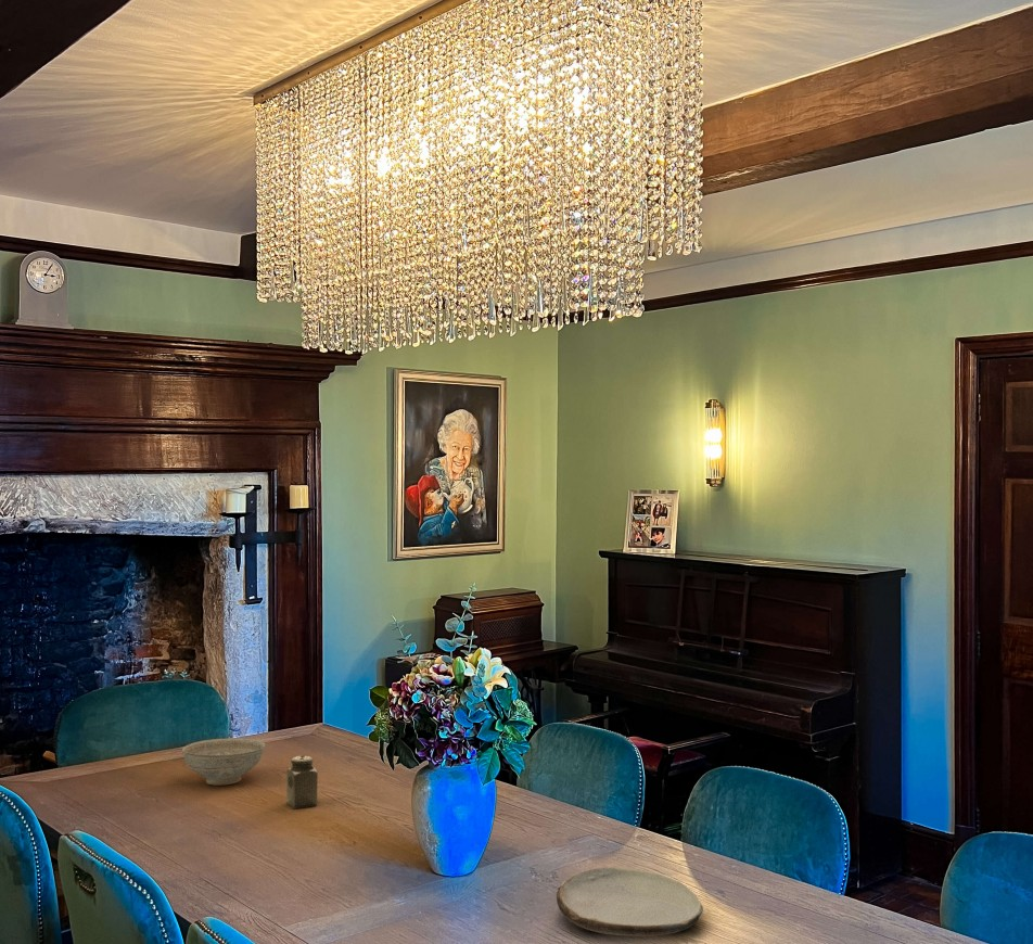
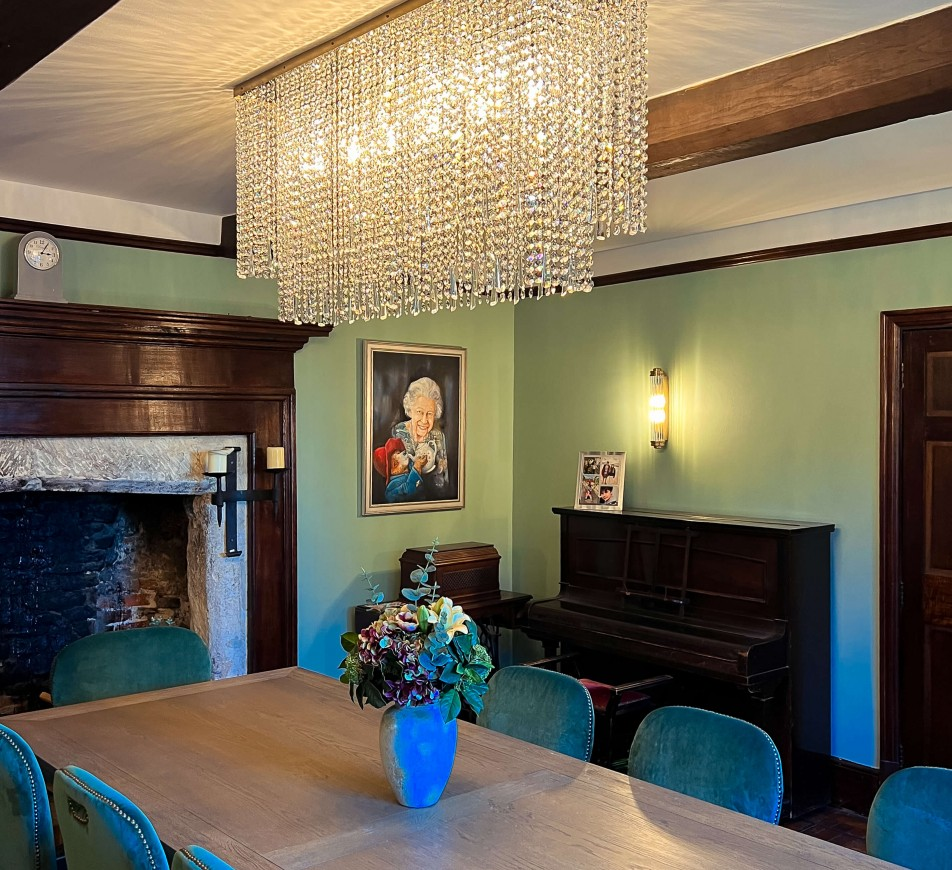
- decorative bowl [181,737,266,787]
- plate [556,867,704,937]
- salt shaker [285,755,319,809]
